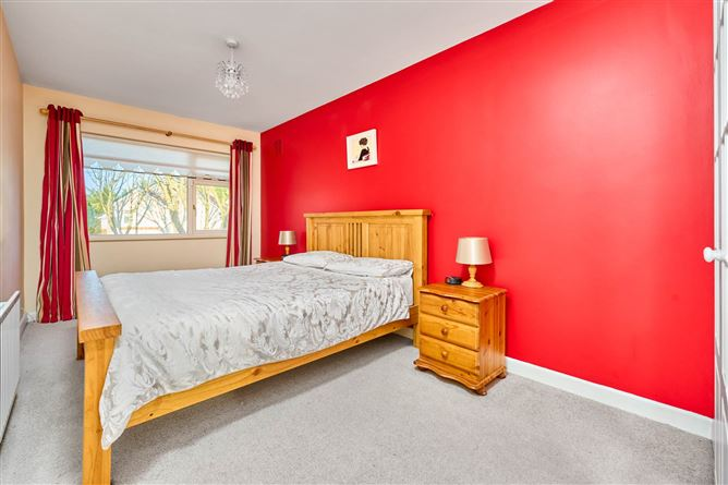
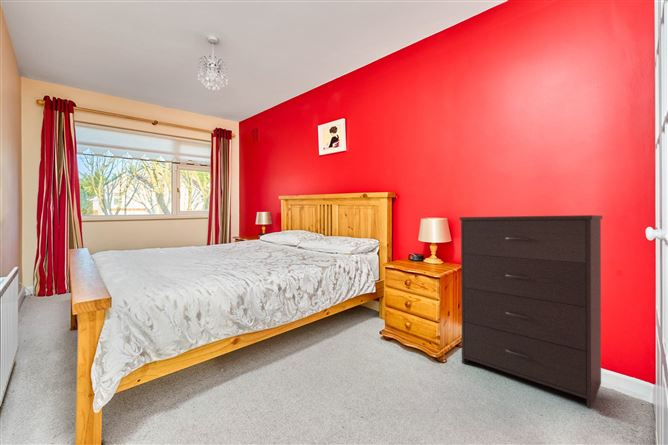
+ dresser [458,214,603,410]
